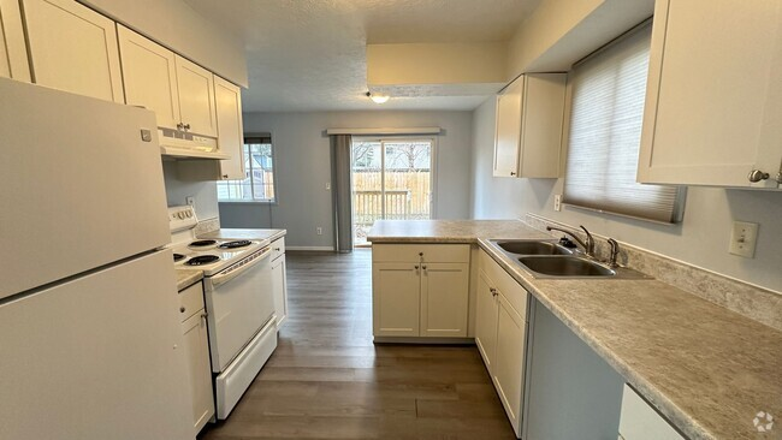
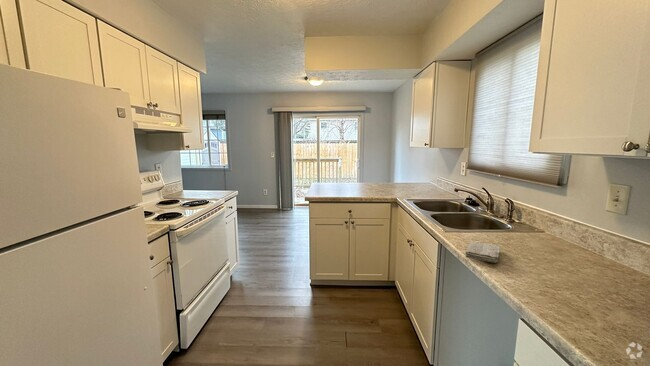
+ washcloth [464,241,501,264]
